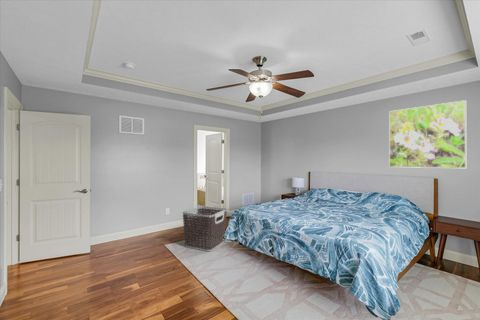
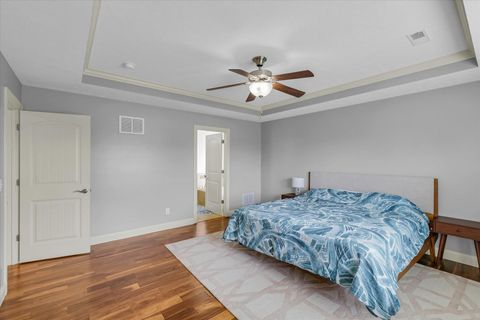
- clothes hamper [182,205,228,252]
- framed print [388,99,467,169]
